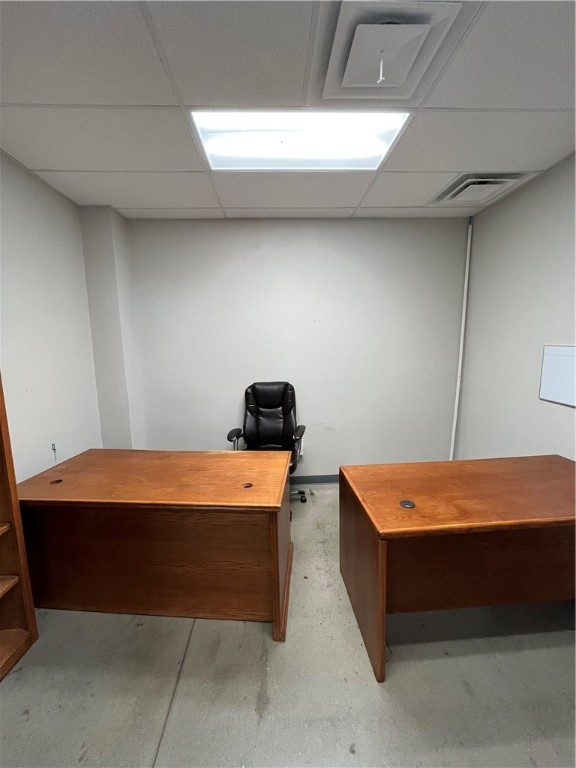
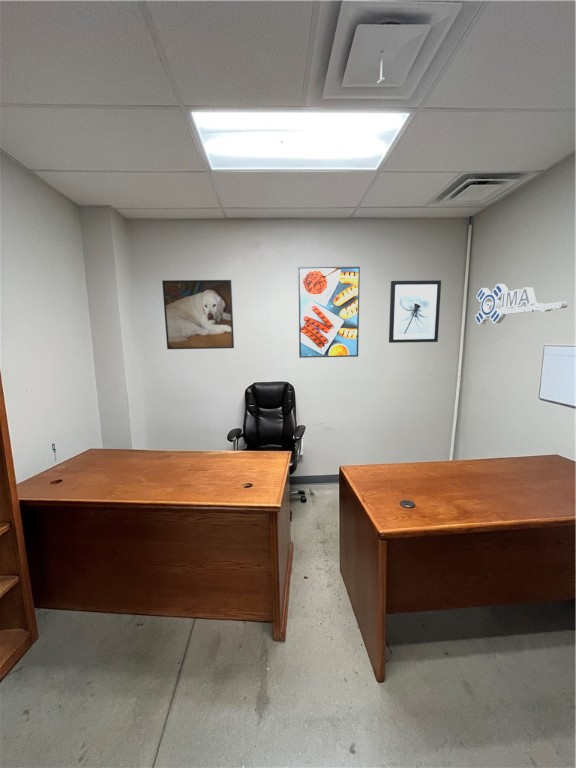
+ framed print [161,279,235,350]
+ logo [474,283,569,325]
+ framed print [298,266,361,359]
+ wall art [388,279,442,344]
